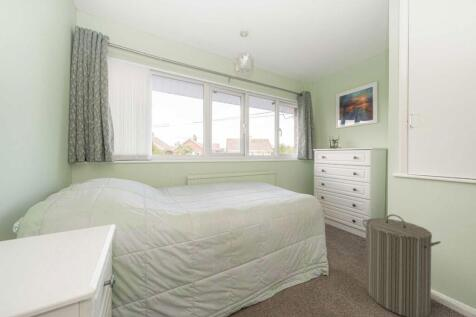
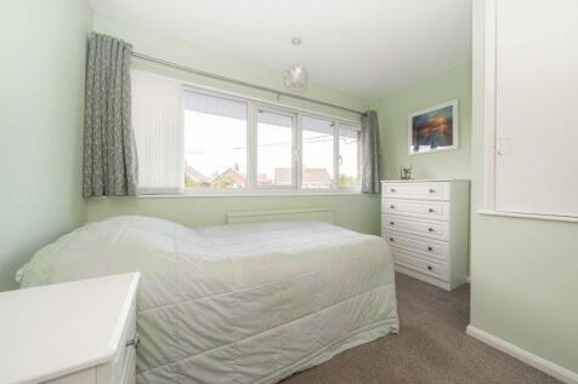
- laundry hamper [362,213,442,317]
